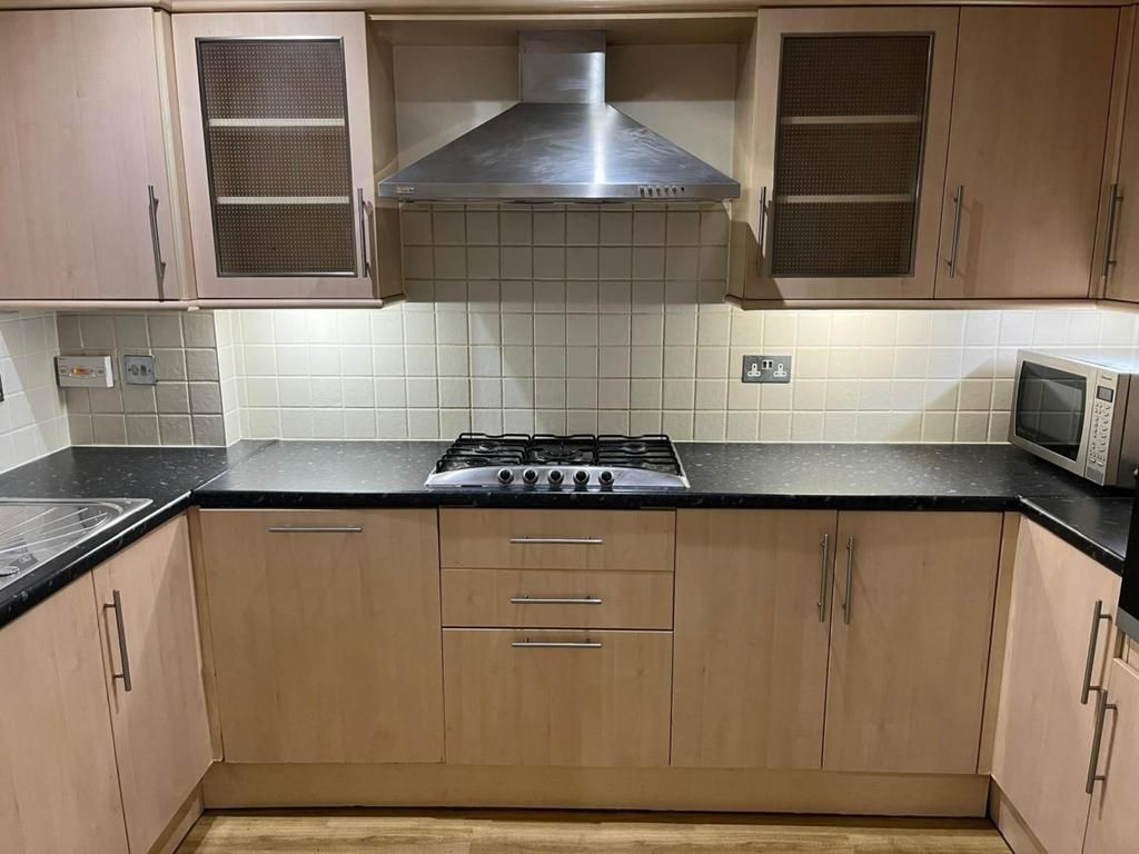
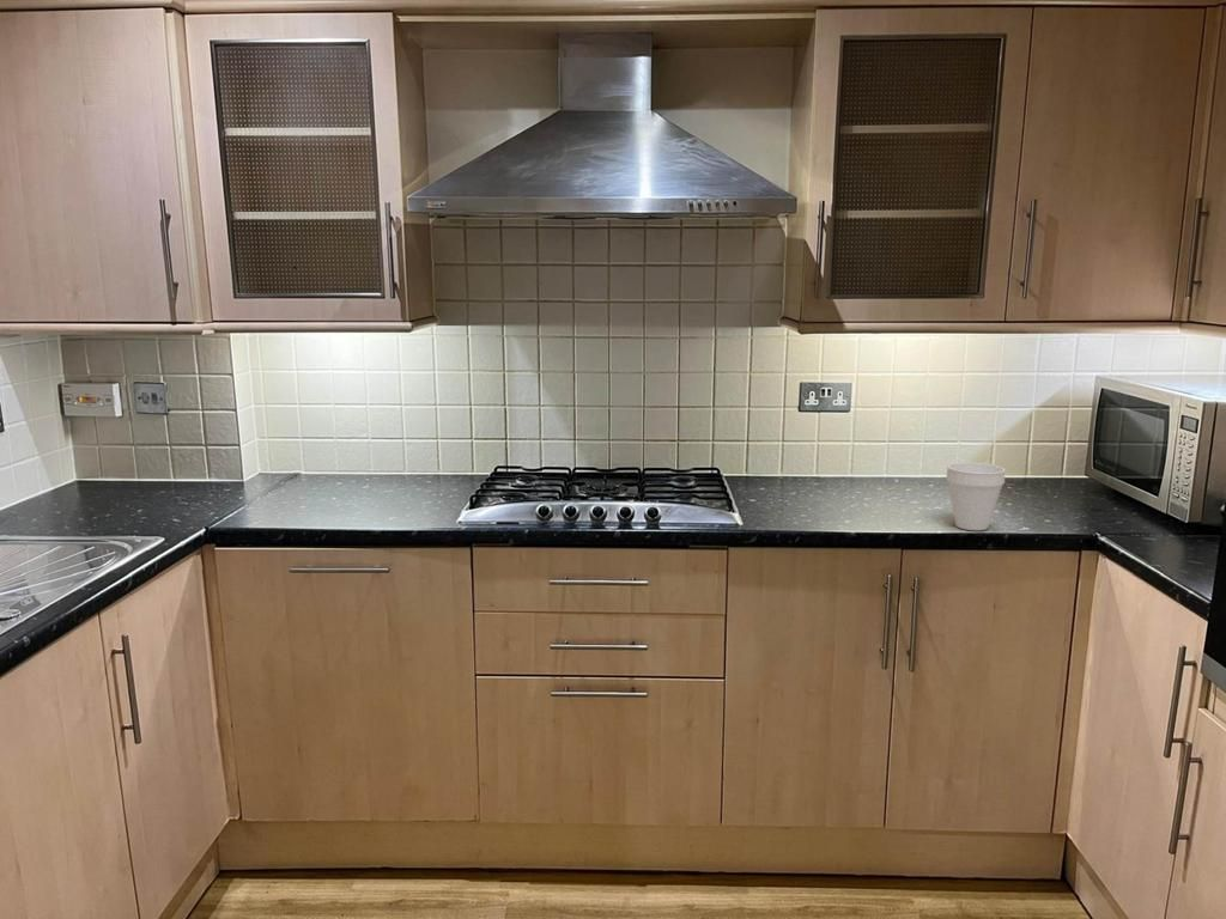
+ cup [945,461,1007,531]
